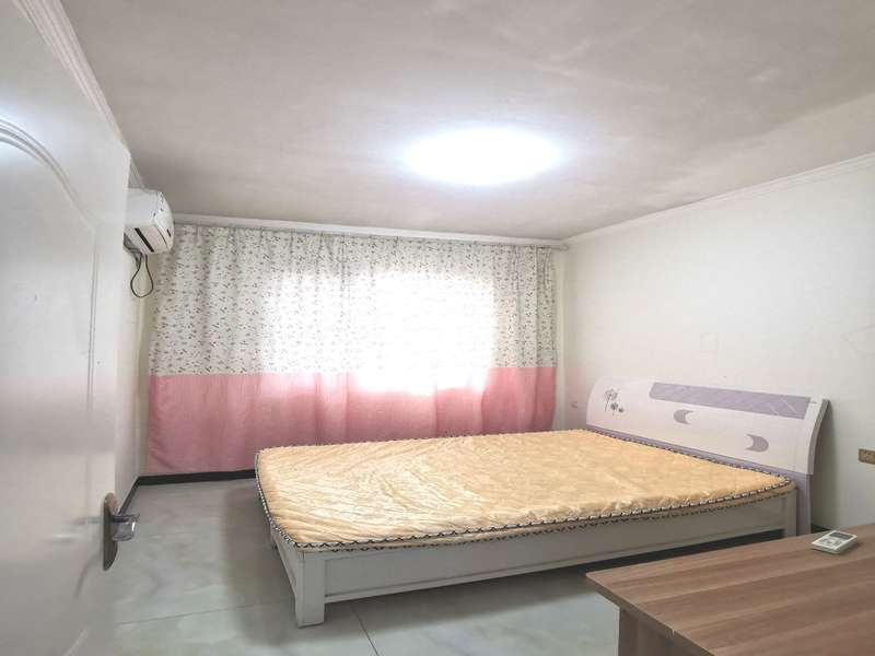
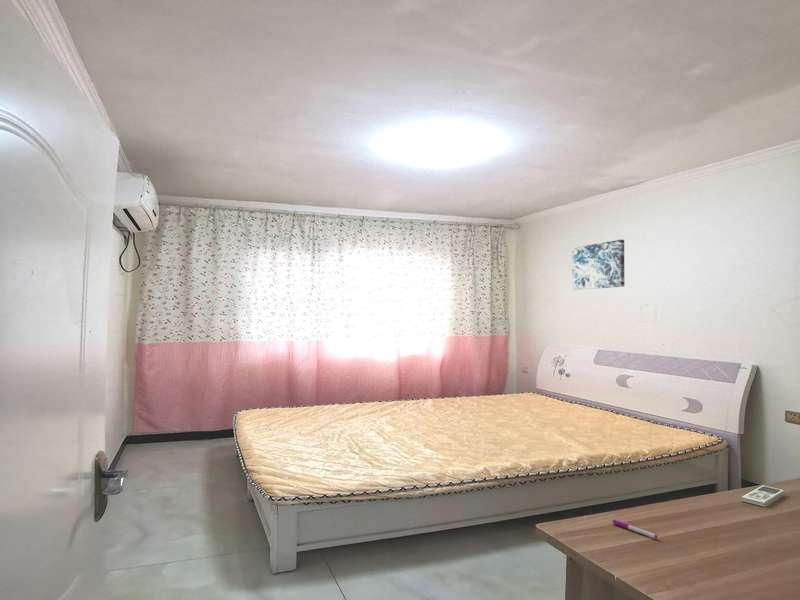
+ pen [612,519,659,540]
+ wall art [571,239,625,291]
